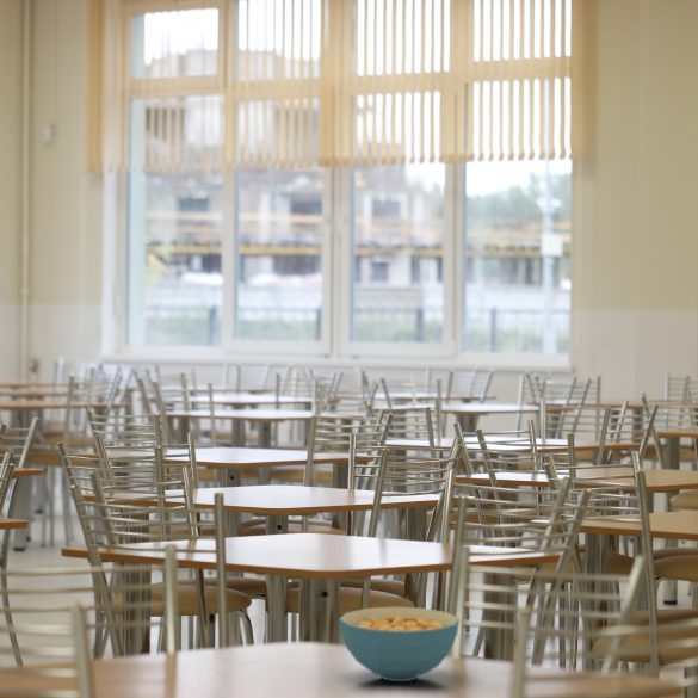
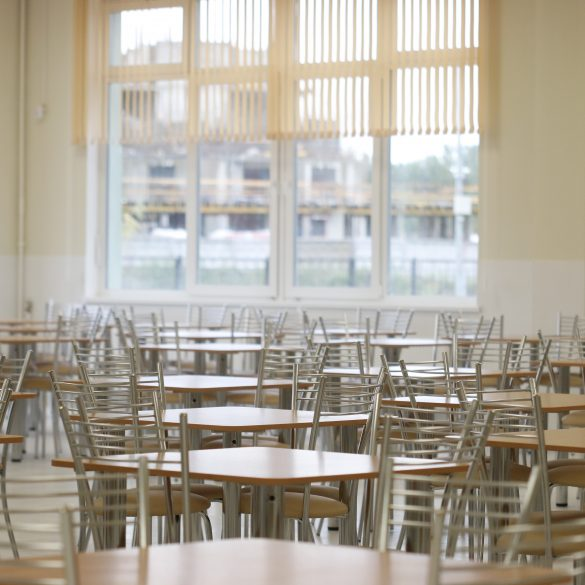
- cereal bowl [338,606,461,682]
